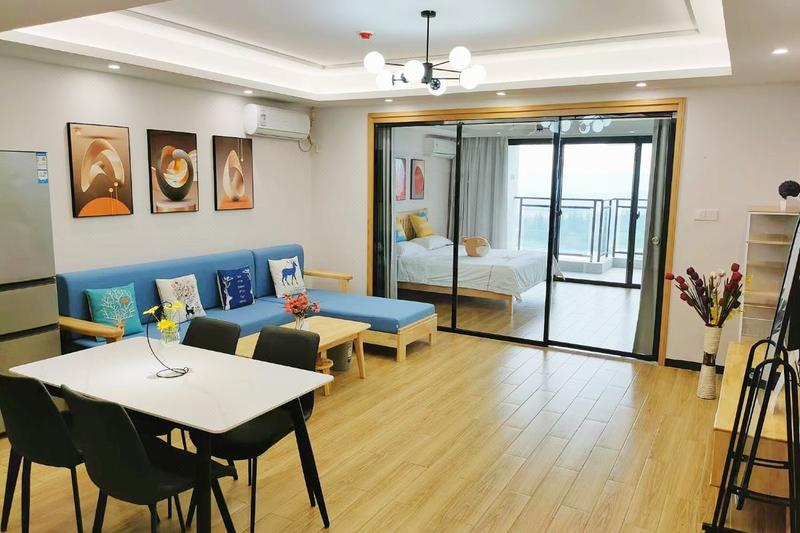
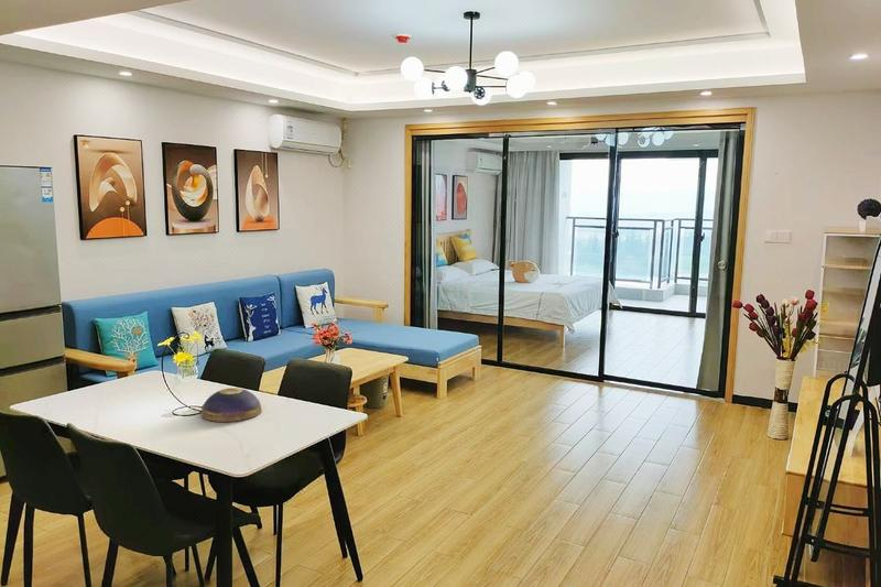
+ decorative bowl [200,387,263,423]
